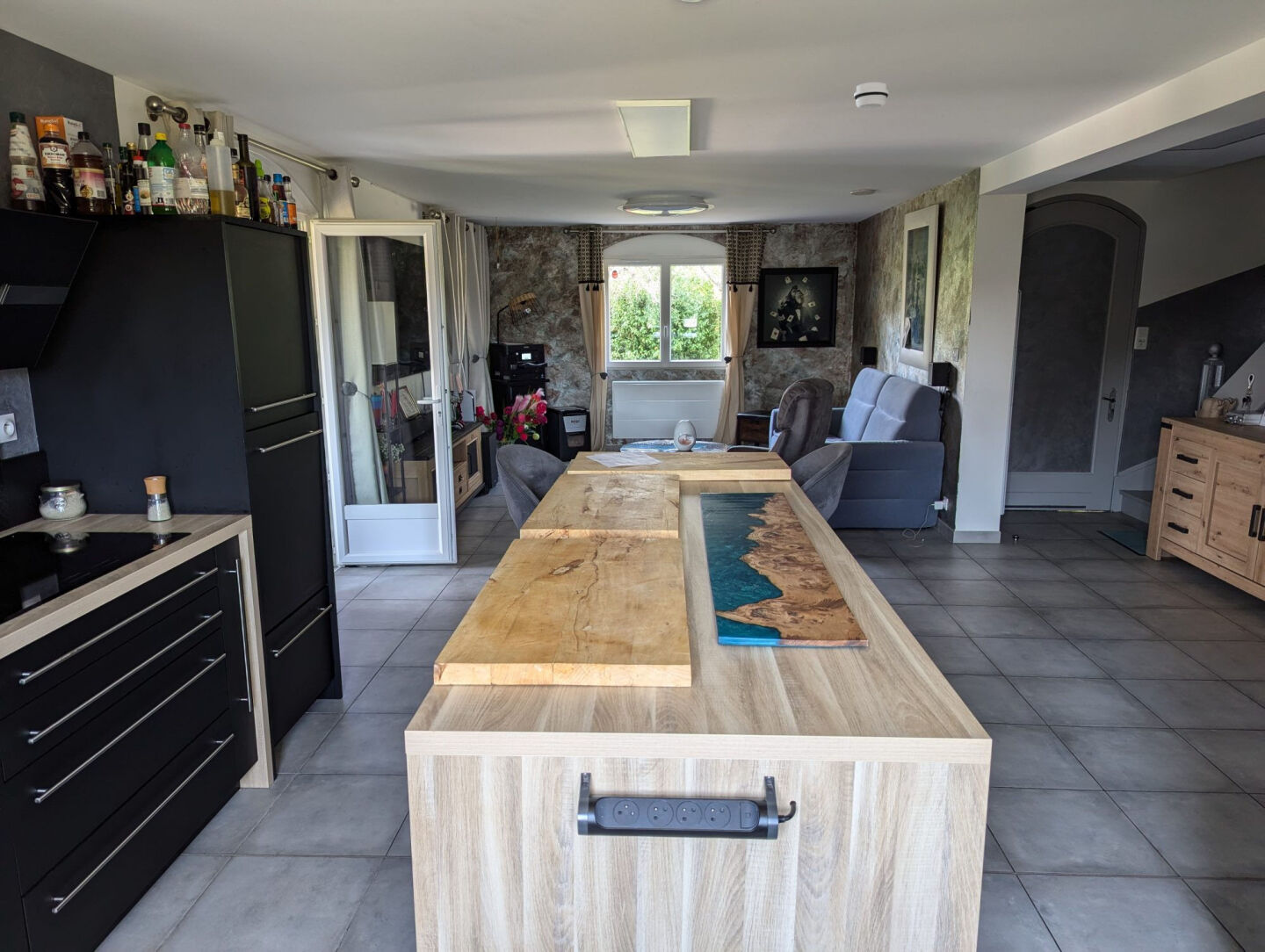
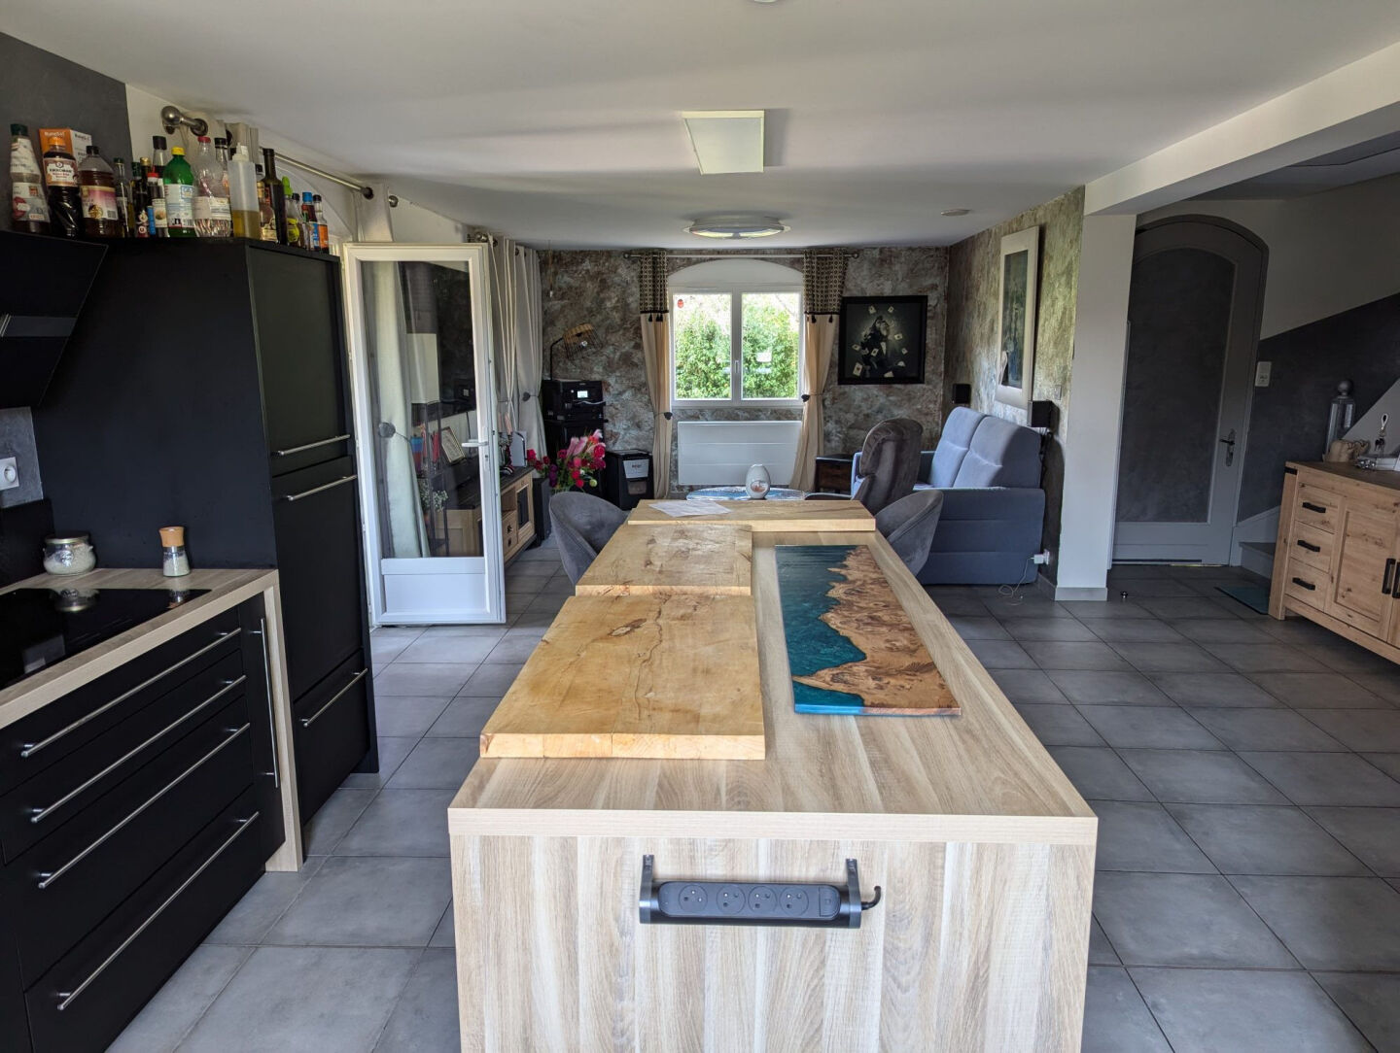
- smoke detector [853,81,890,111]
